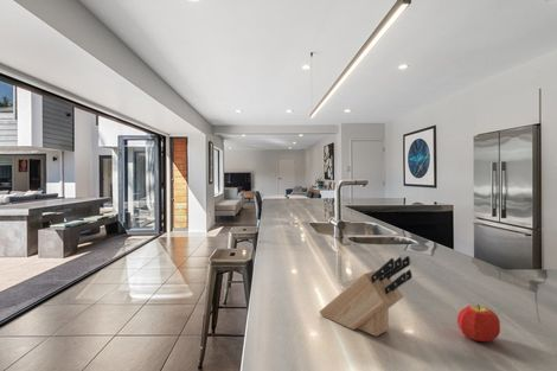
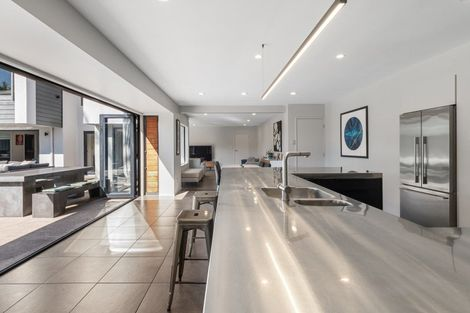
- fruit [456,303,501,343]
- knife block [319,255,414,338]
